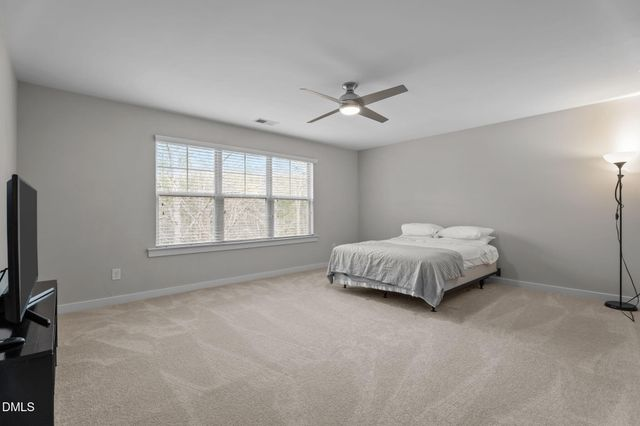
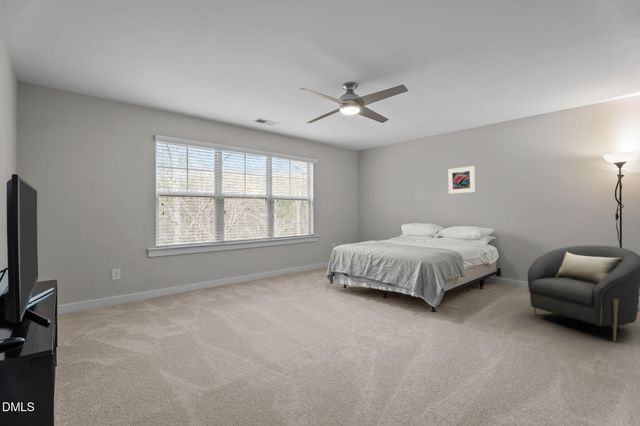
+ armchair [527,244,640,343]
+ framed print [447,165,476,195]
